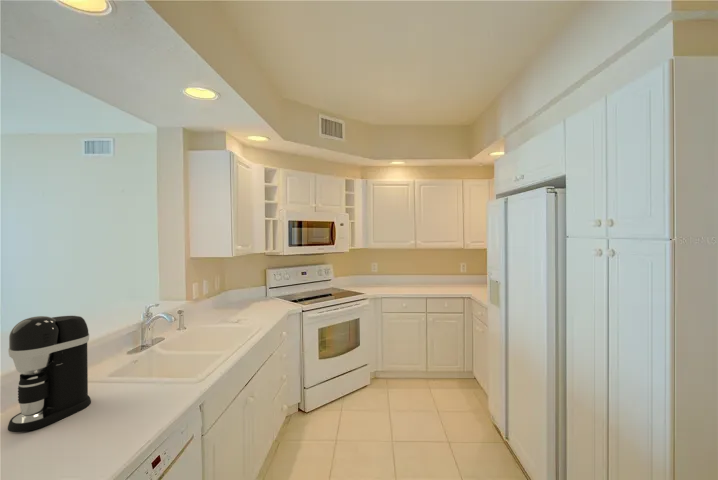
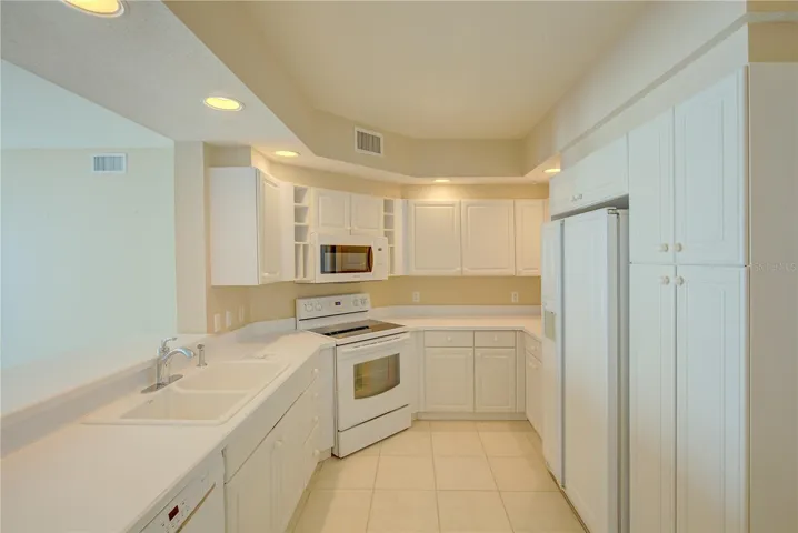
- coffee maker [7,315,92,433]
